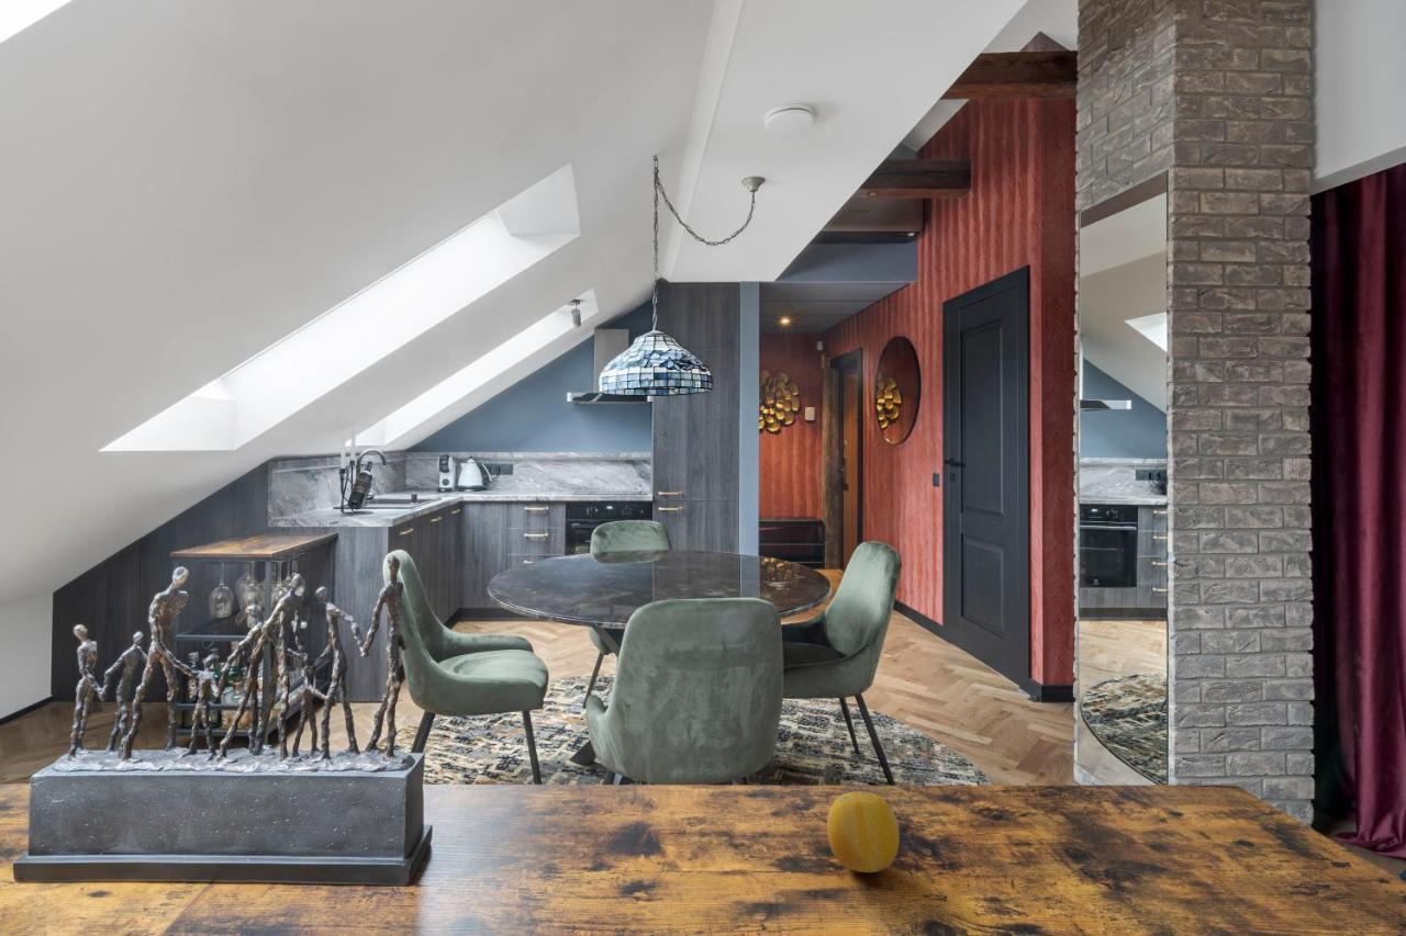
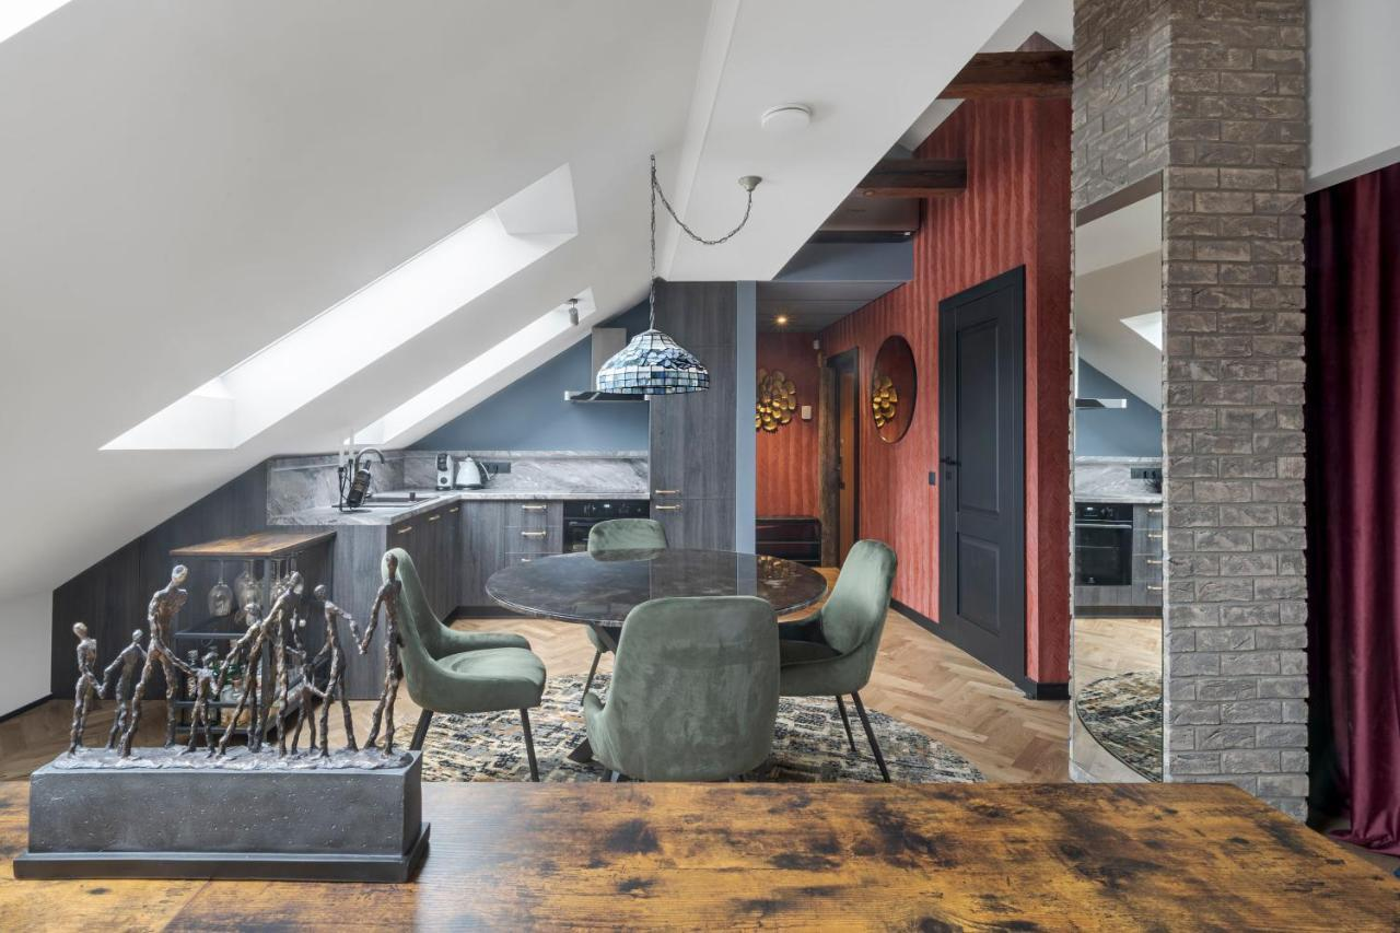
- fruit [826,790,901,873]
